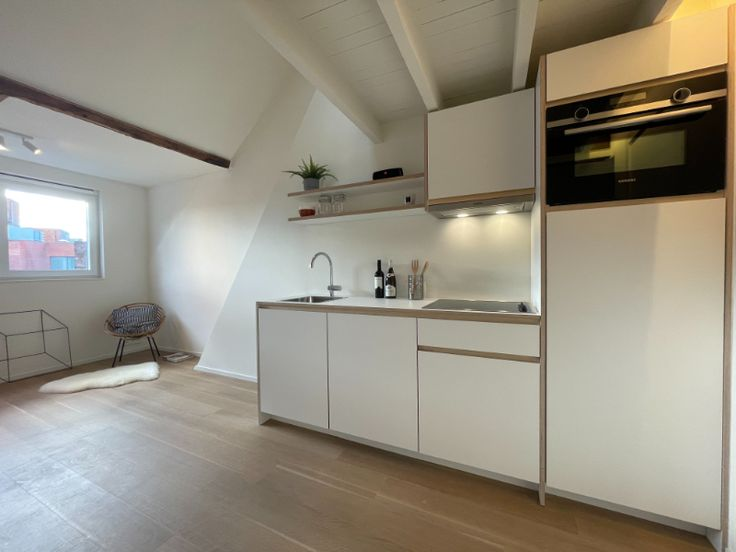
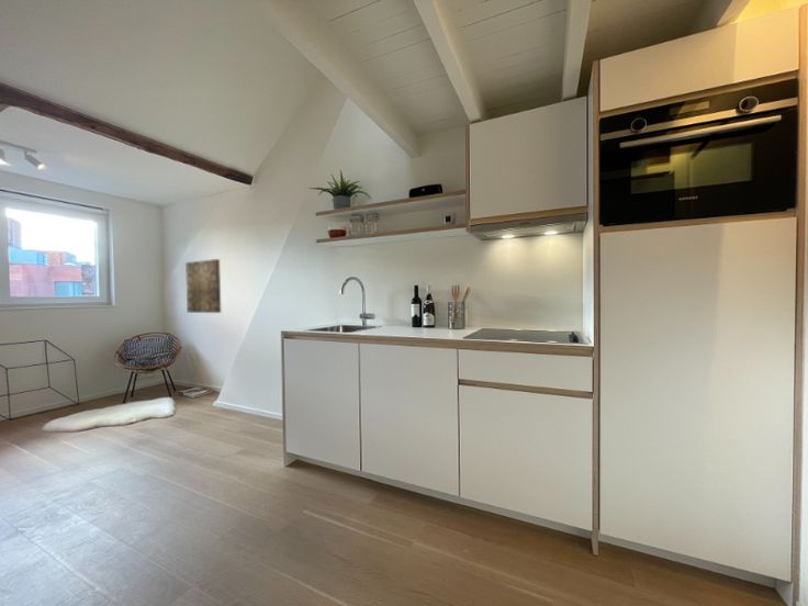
+ wall art [184,258,222,314]
